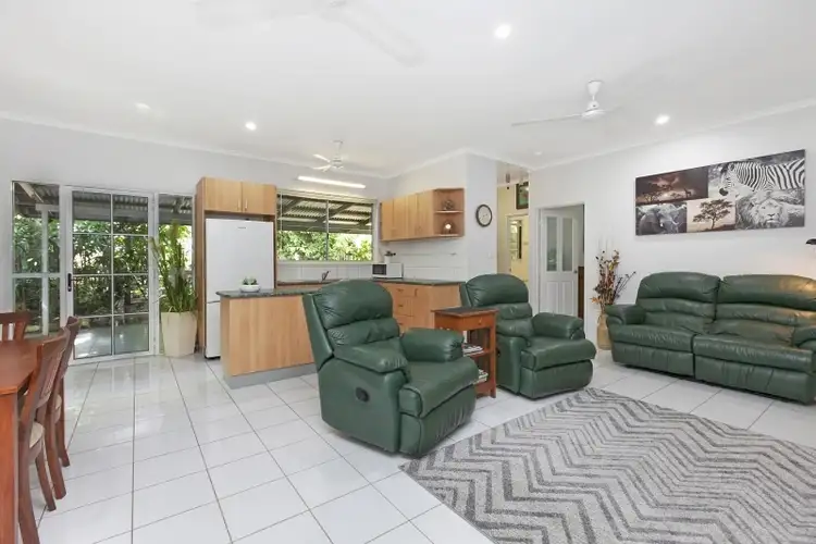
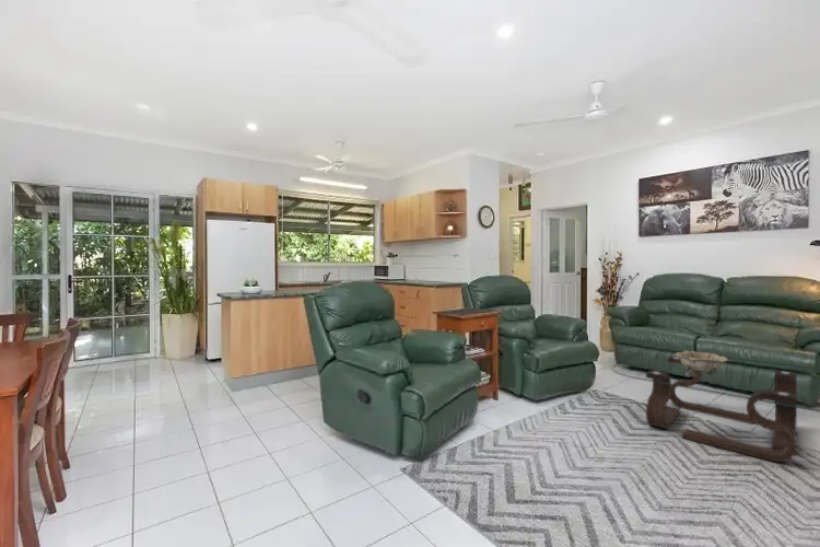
+ decorative bowl [675,349,729,379]
+ coffee table [611,347,820,463]
